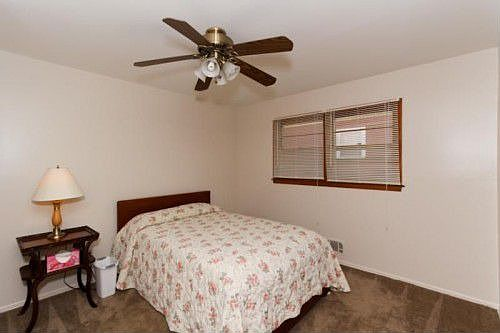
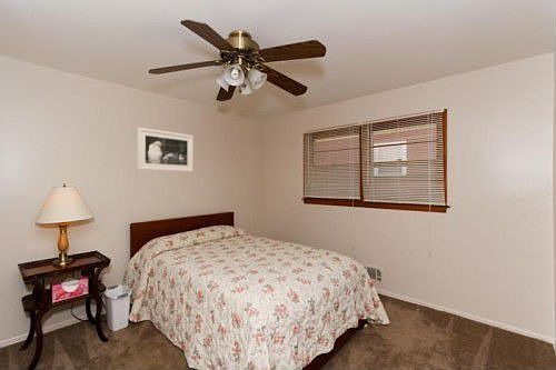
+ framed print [137,127,195,172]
